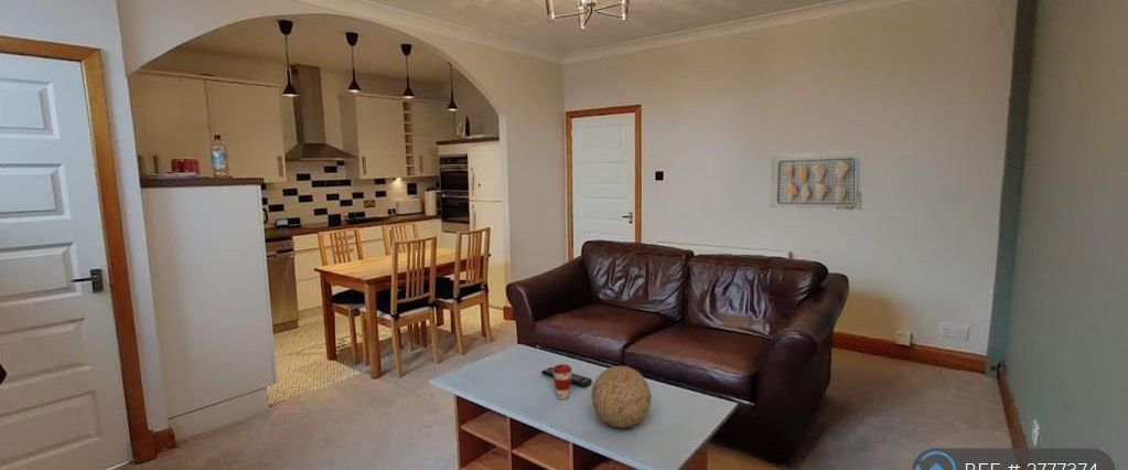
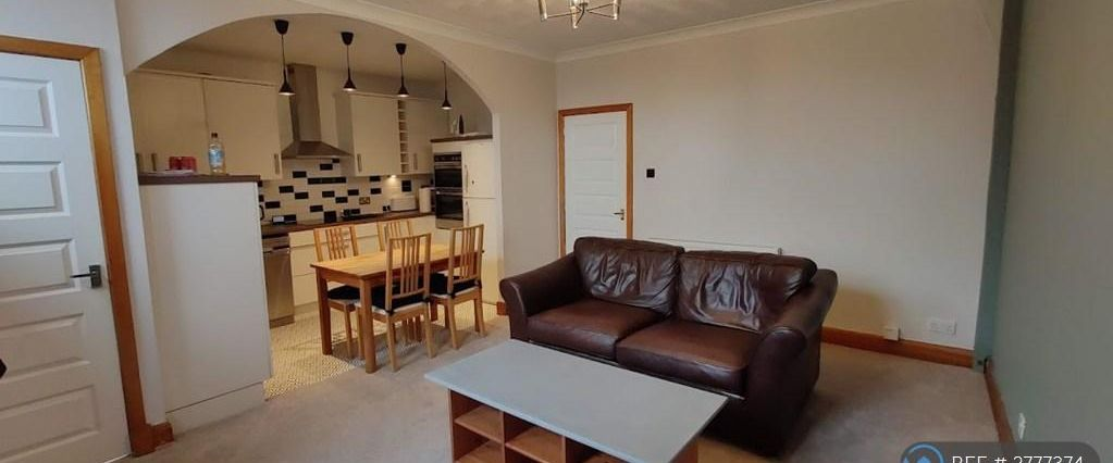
- coffee cup [552,363,573,400]
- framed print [769,149,866,212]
- decorative ball [590,365,652,429]
- remote control [540,366,593,388]
